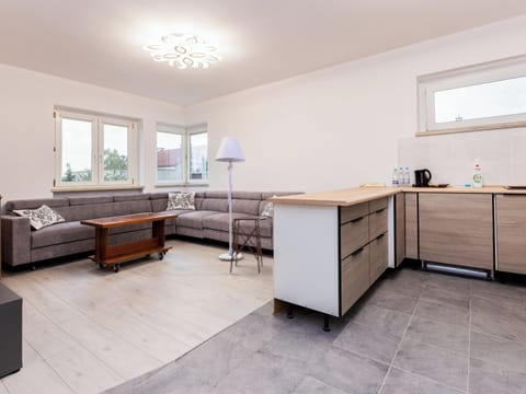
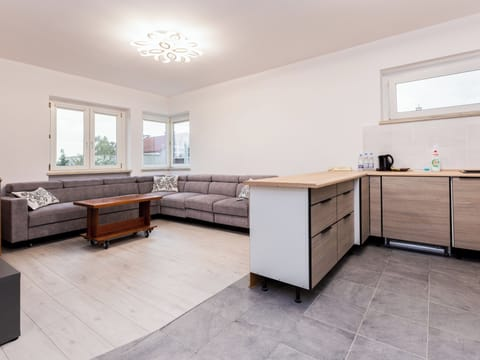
- floor lamp [214,137,247,260]
- side table [229,217,264,275]
